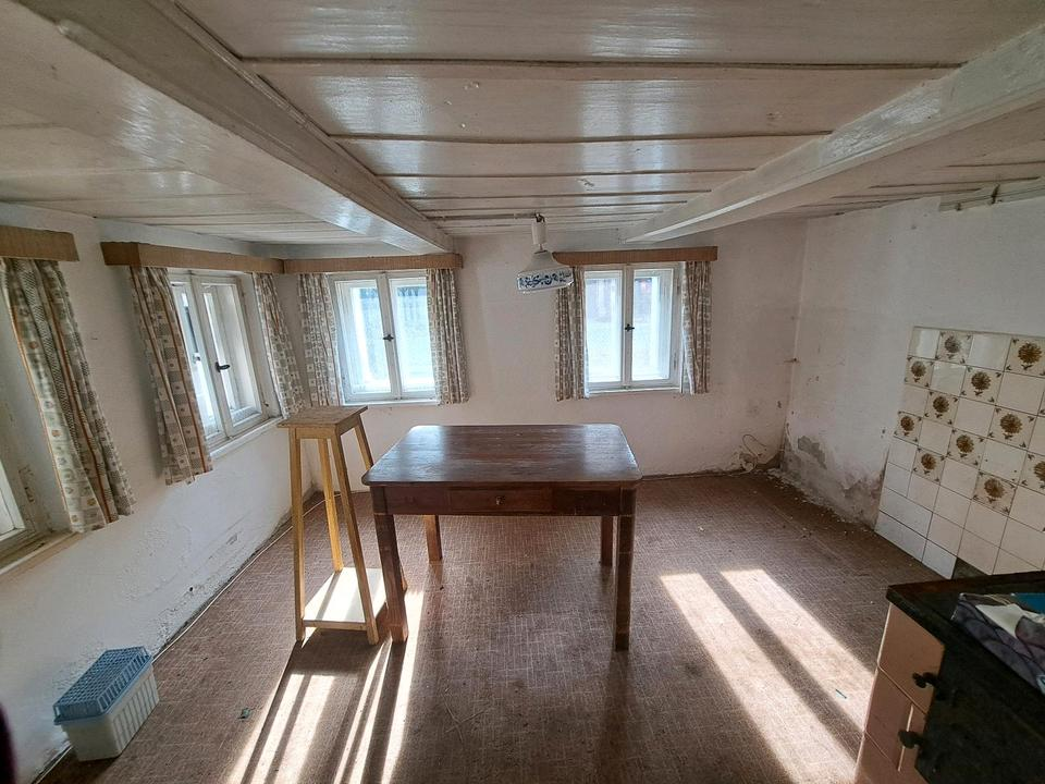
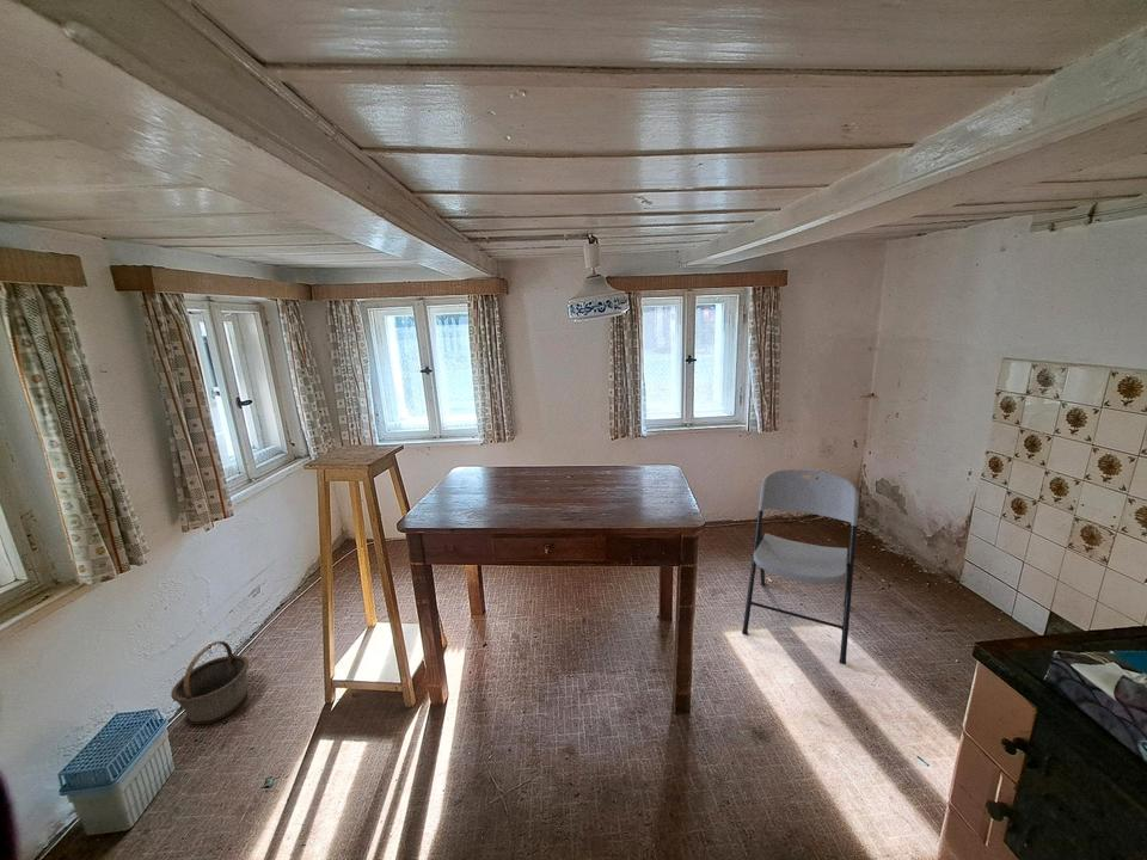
+ chair [741,468,860,666]
+ basket [170,640,250,725]
